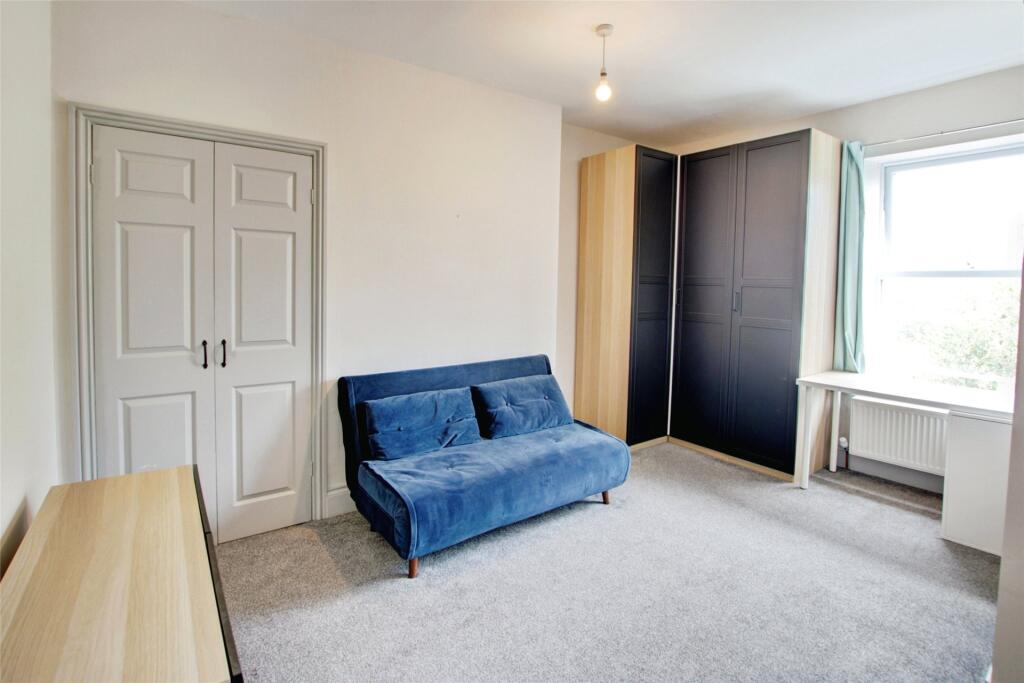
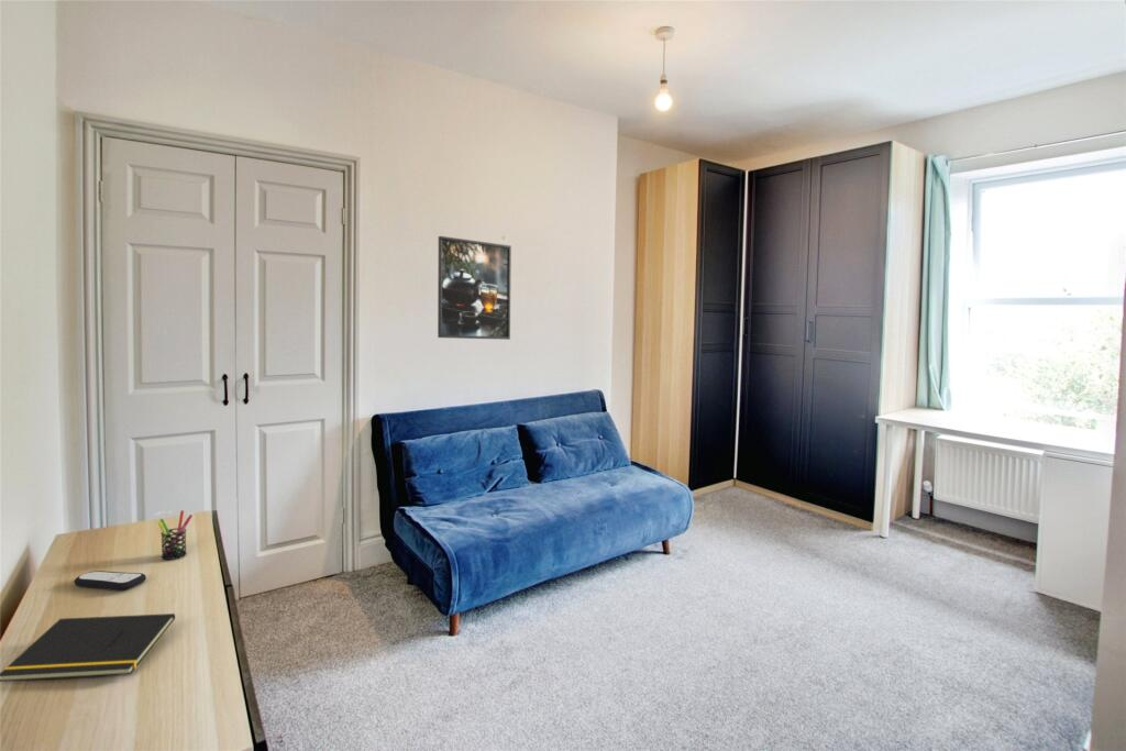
+ pen holder [157,509,194,561]
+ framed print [437,235,512,341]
+ remote control [73,570,147,592]
+ notepad [0,612,176,683]
